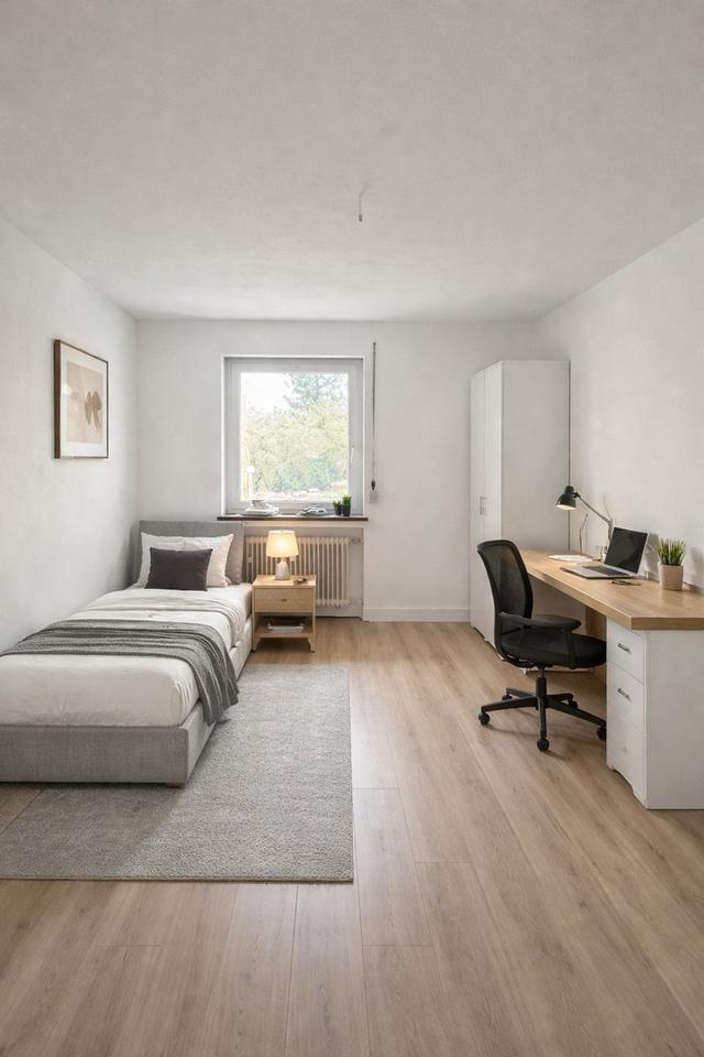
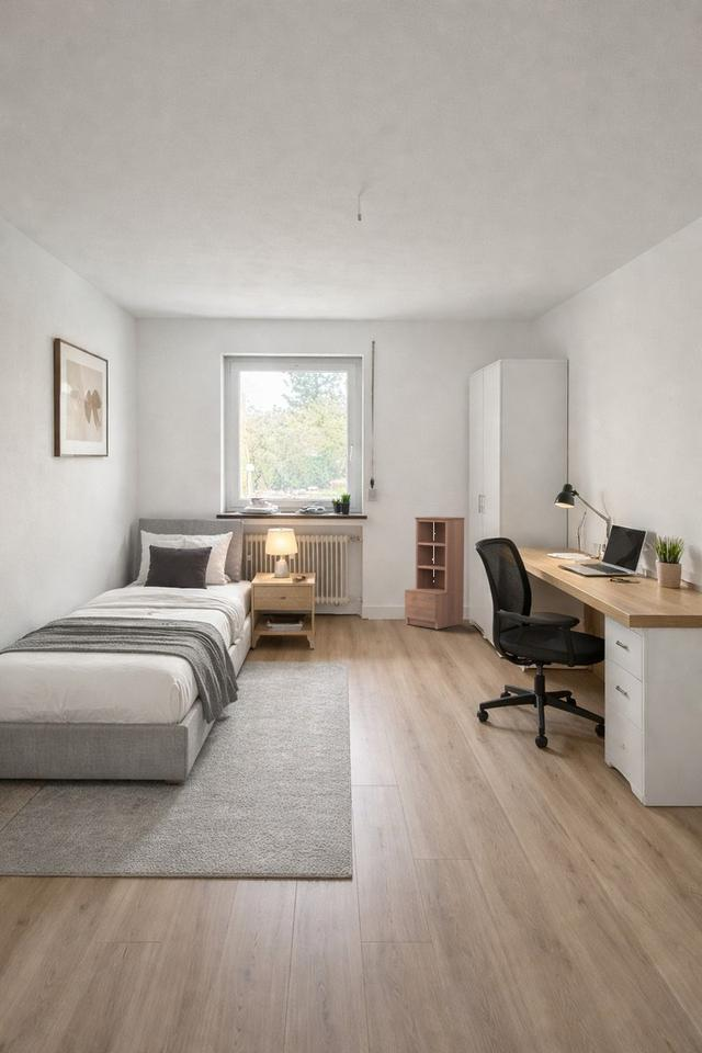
+ bookshelf [404,516,465,631]
